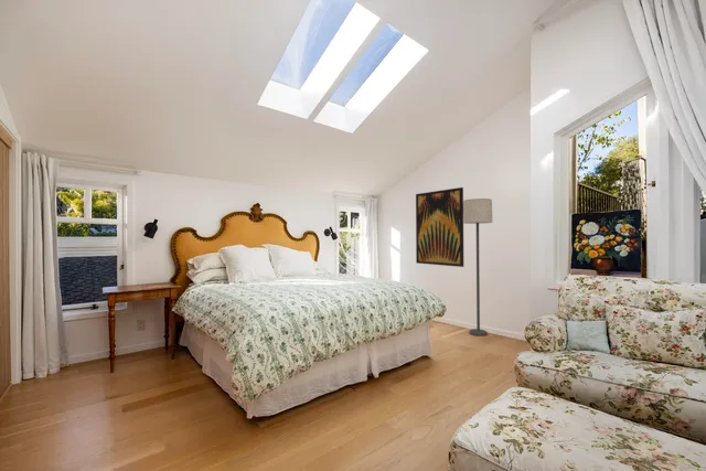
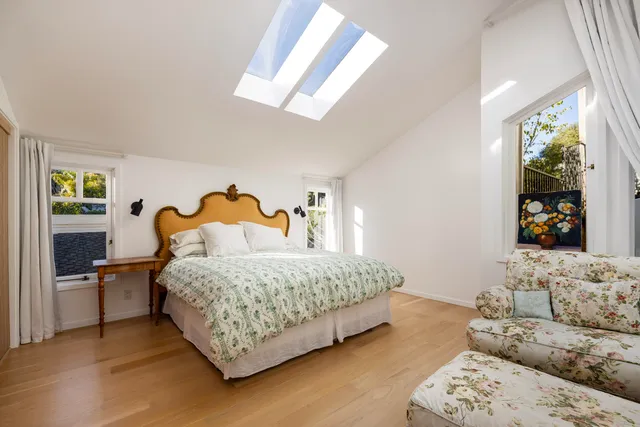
- lamp [463,197,493,338]
- wall art [415,186,464,268]
